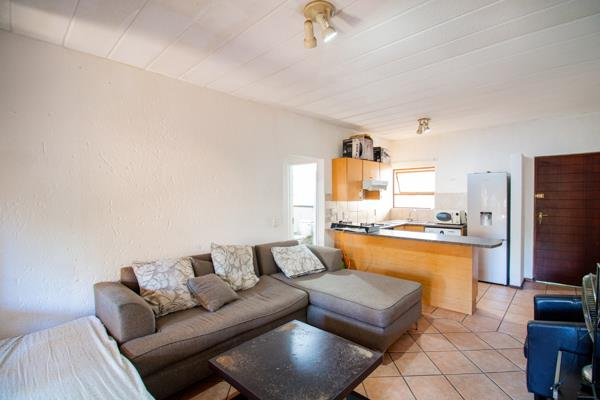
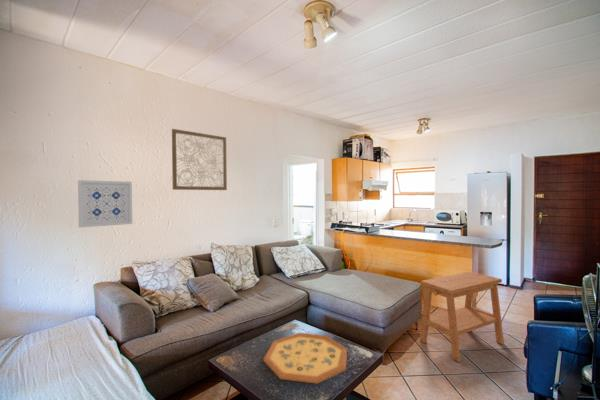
+ decorative tray [262,332,348,385]
+ wall art [77,179,133,229]
+ side table [419,271,505,363]
+ wall art [171,128,228,191]
